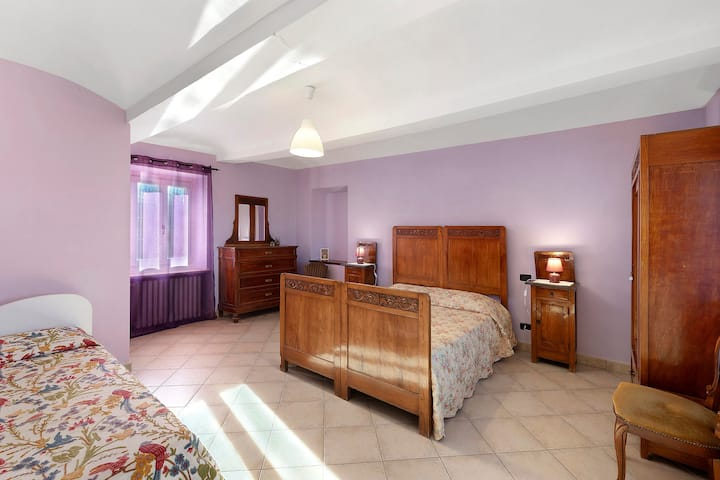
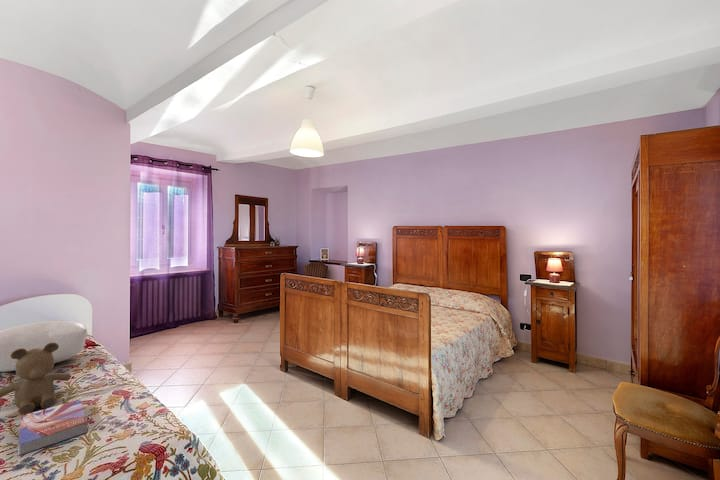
+ pillow [0,319,88,373]
+ teddy bear [0,343,71,416]
+ textbook [17,398,88,457]
